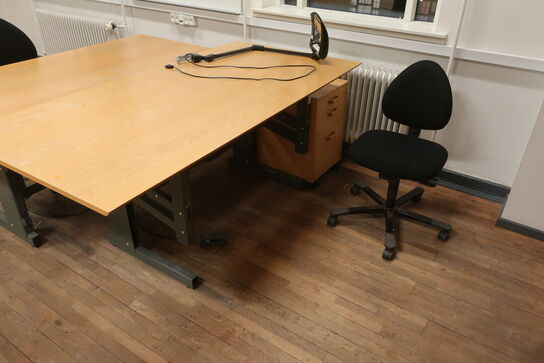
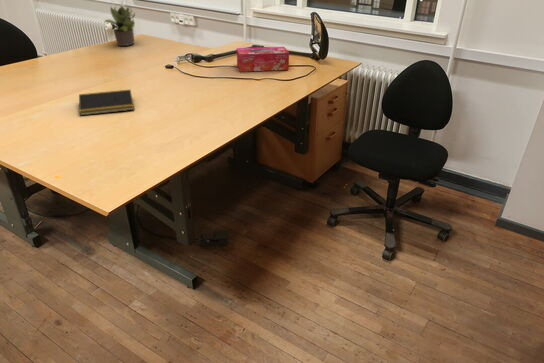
+ tissue box [236,46,290,73]
+ notepad [78,89,135,117]
+ potted plant [103,3,136,47]
